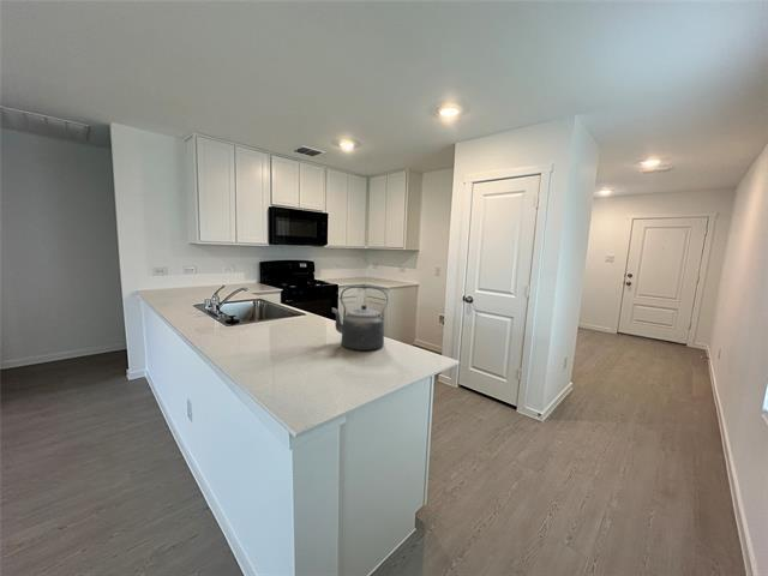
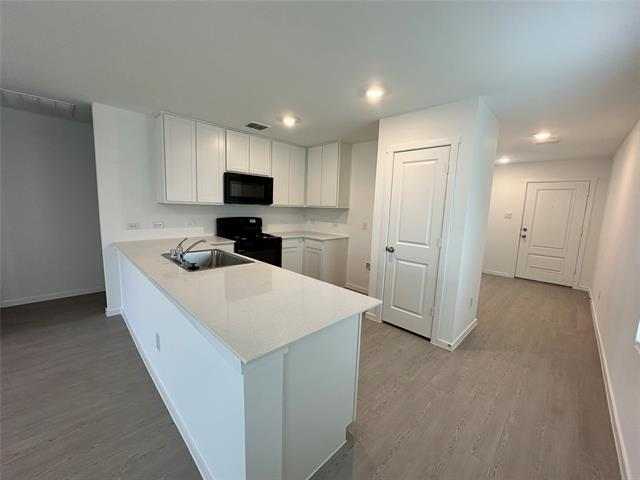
- kettle [331,284,389,352]
